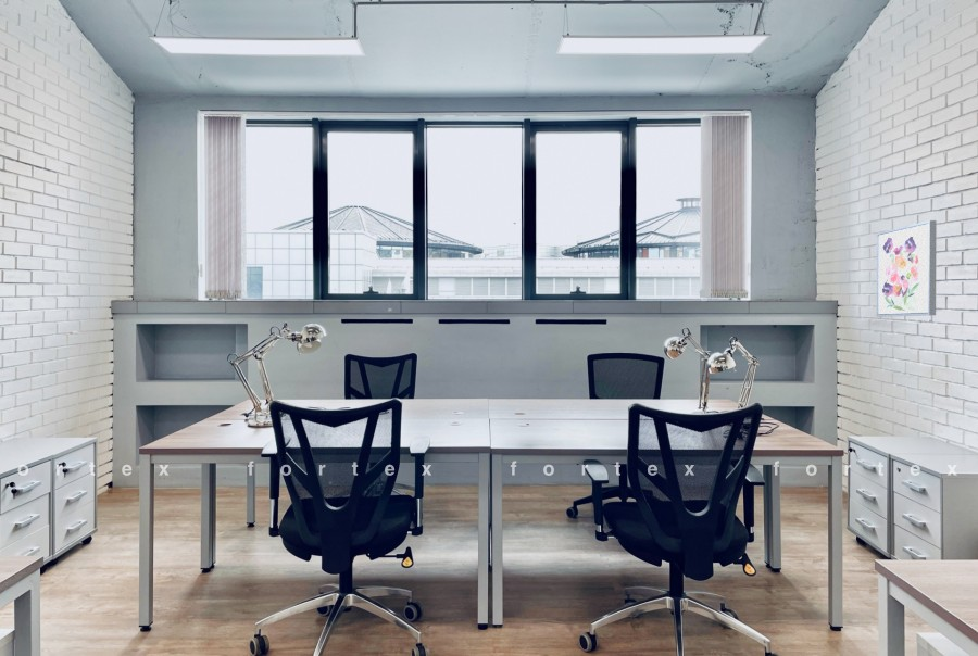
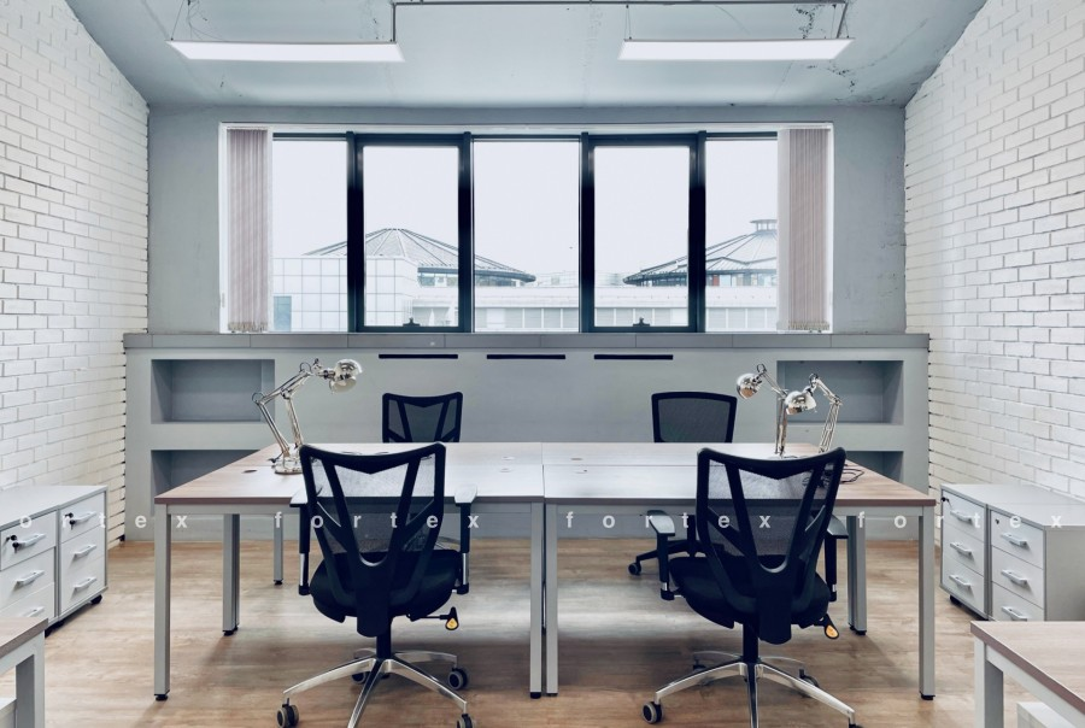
- wall art [876,219,938,318]
